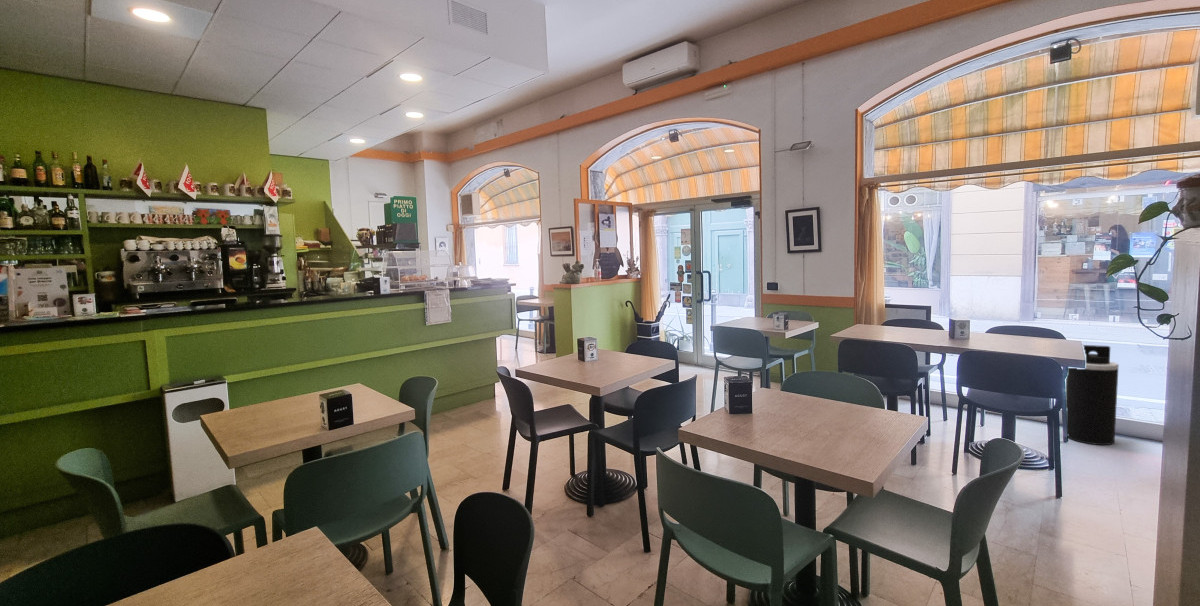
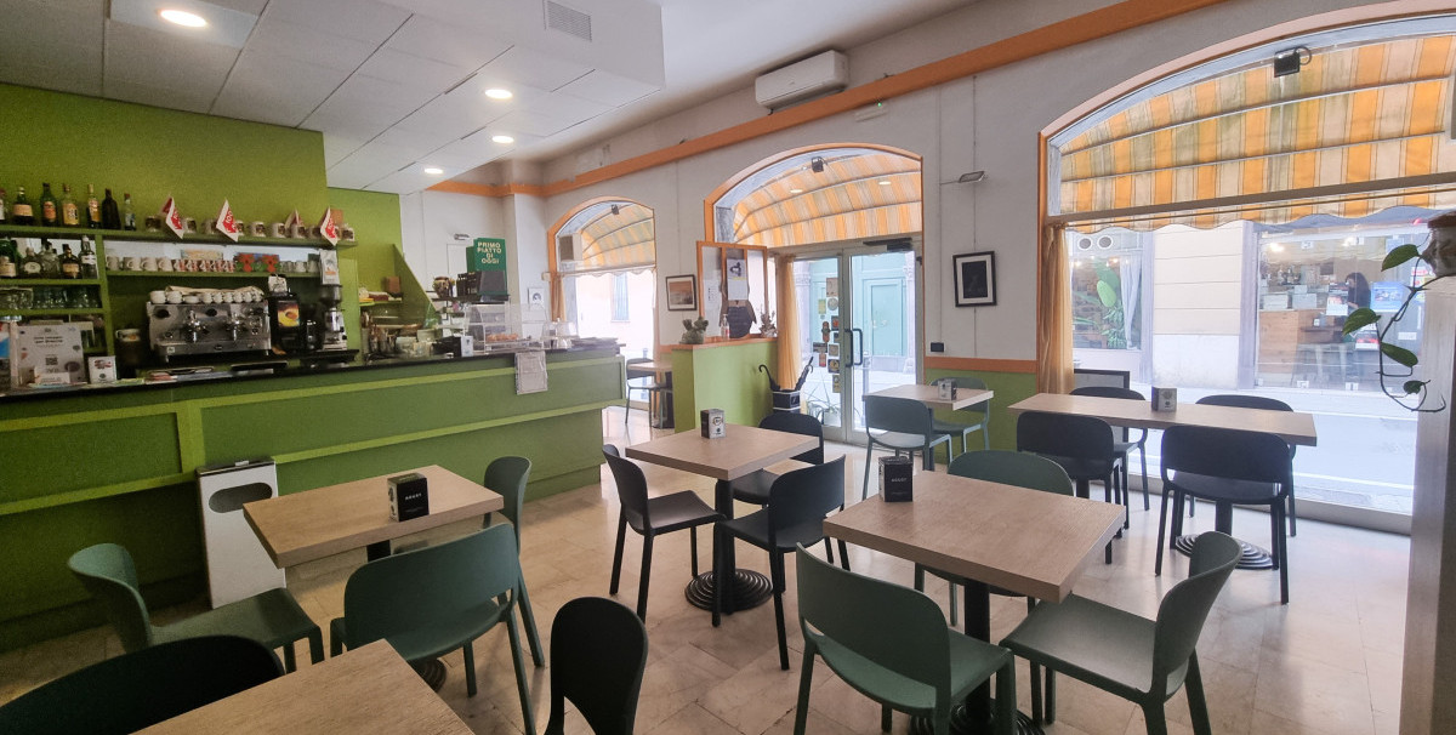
- trash can [1065,344,1120,446]
